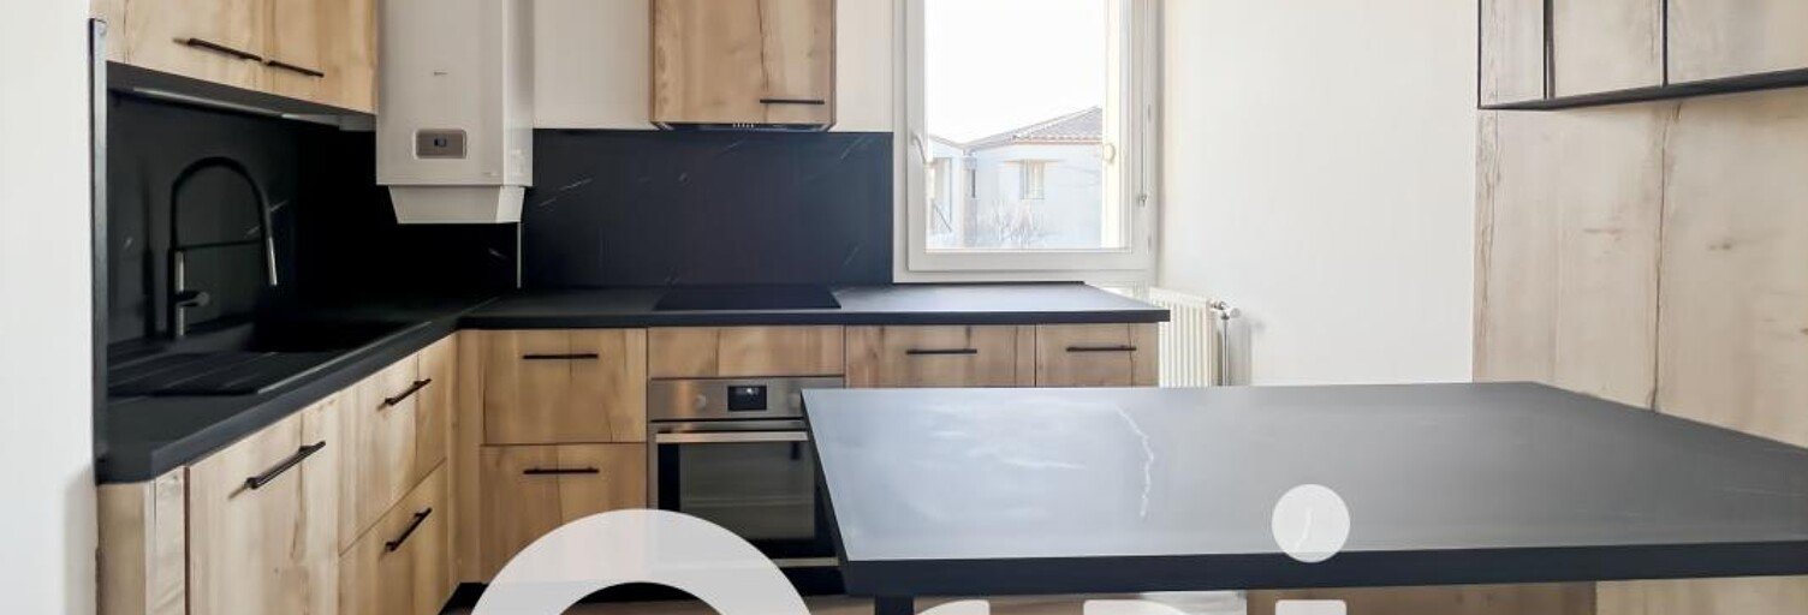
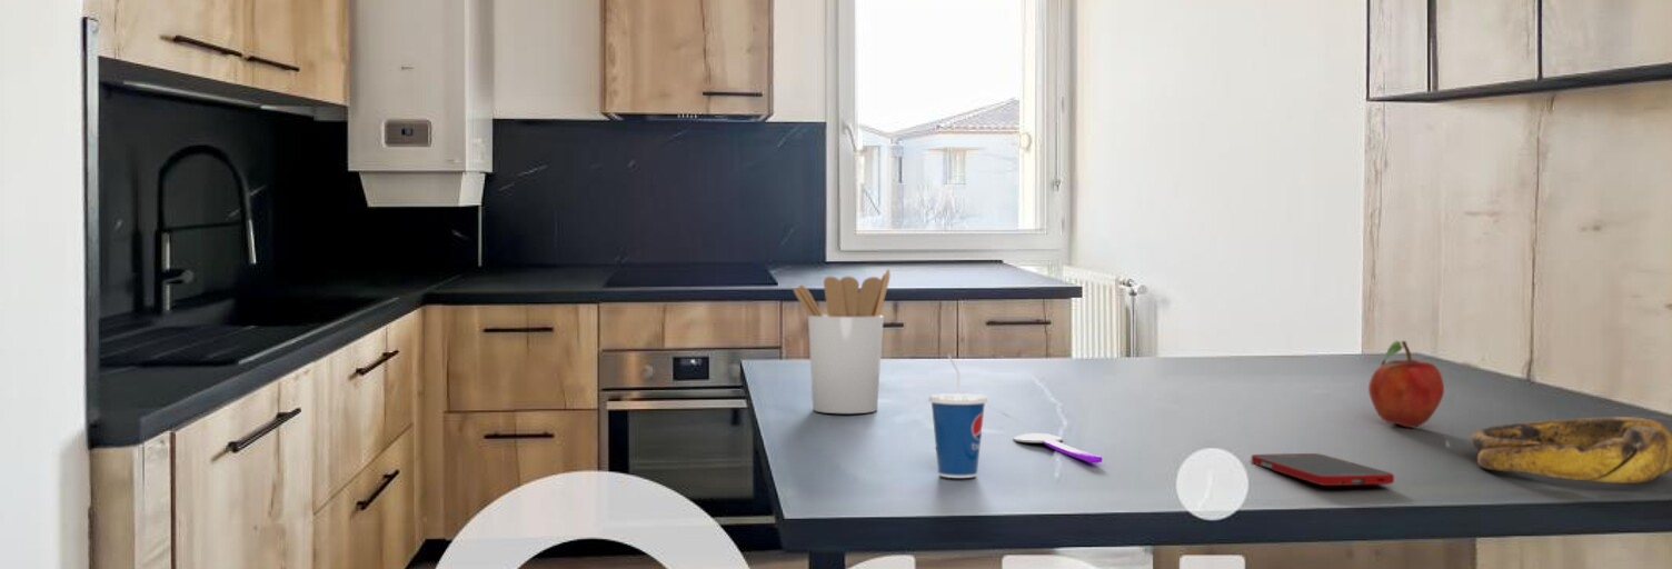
+ cell phone [1251,452,1395,487]
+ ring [1470,416,1672,485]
+ utensil holder [792,268,892,415]
+ cup [928,353,988,479]
+ fruit [1367,340,1445,429]
+ spoon [1012,432,1103,465]
